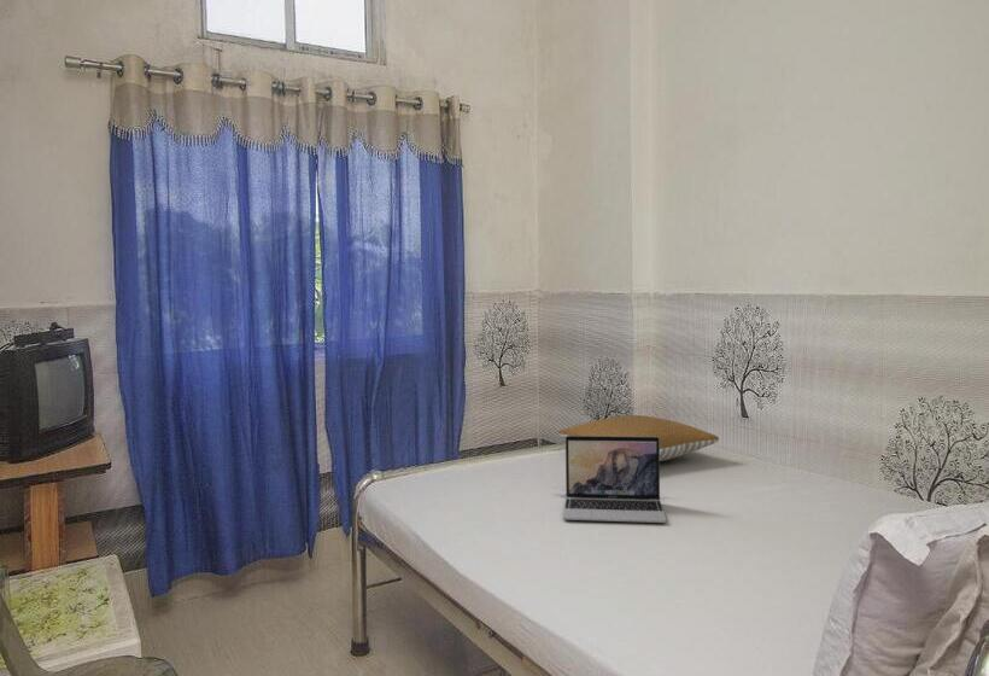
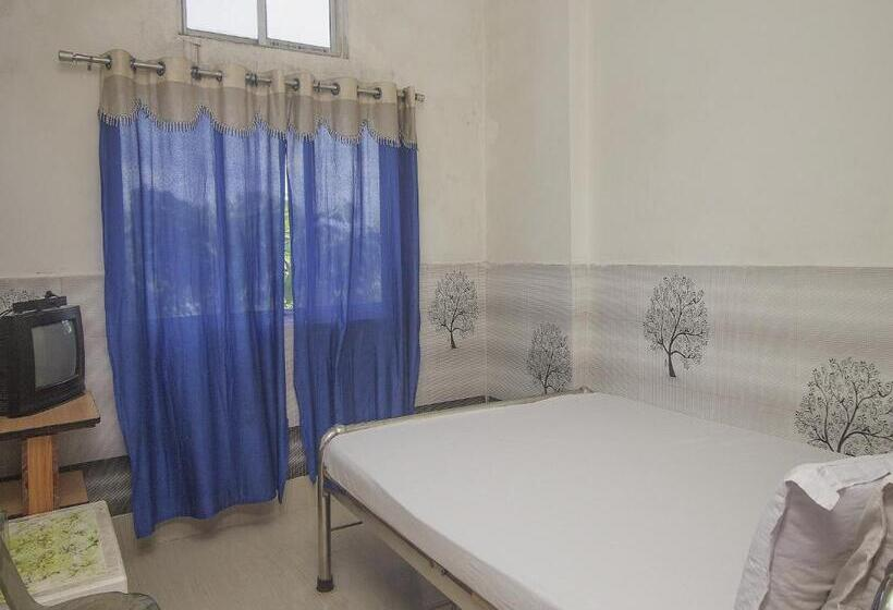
- pillow [557,414,720,462]
- laptop [562,436,667,524]
